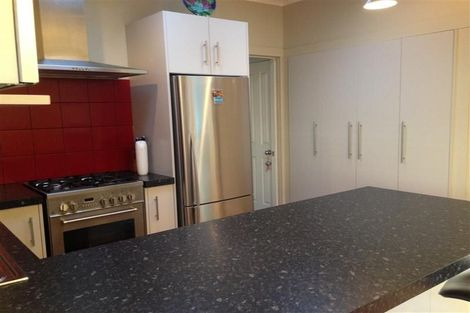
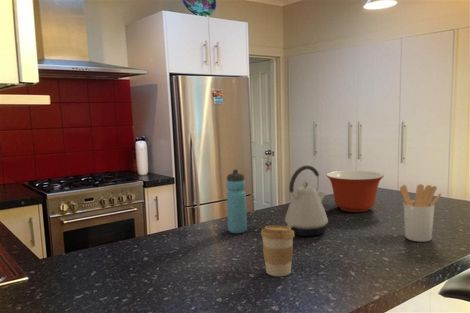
+ water bottle [225,168,248,234]
+ coffee cup [260,225,296,277]
+ mixing bowl [325,170,385,213]
+ kettle [284,165,329,237]
+ utensil holder [399,183,443,243]
